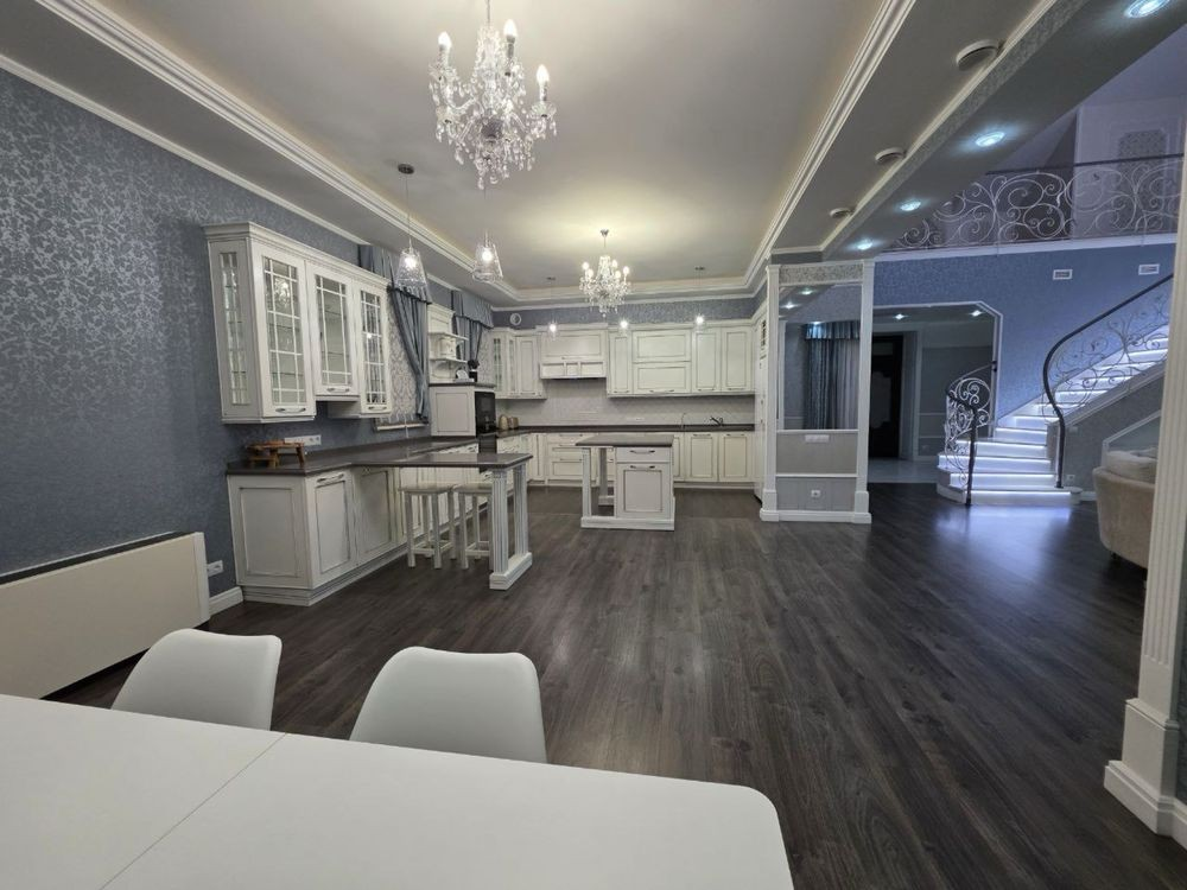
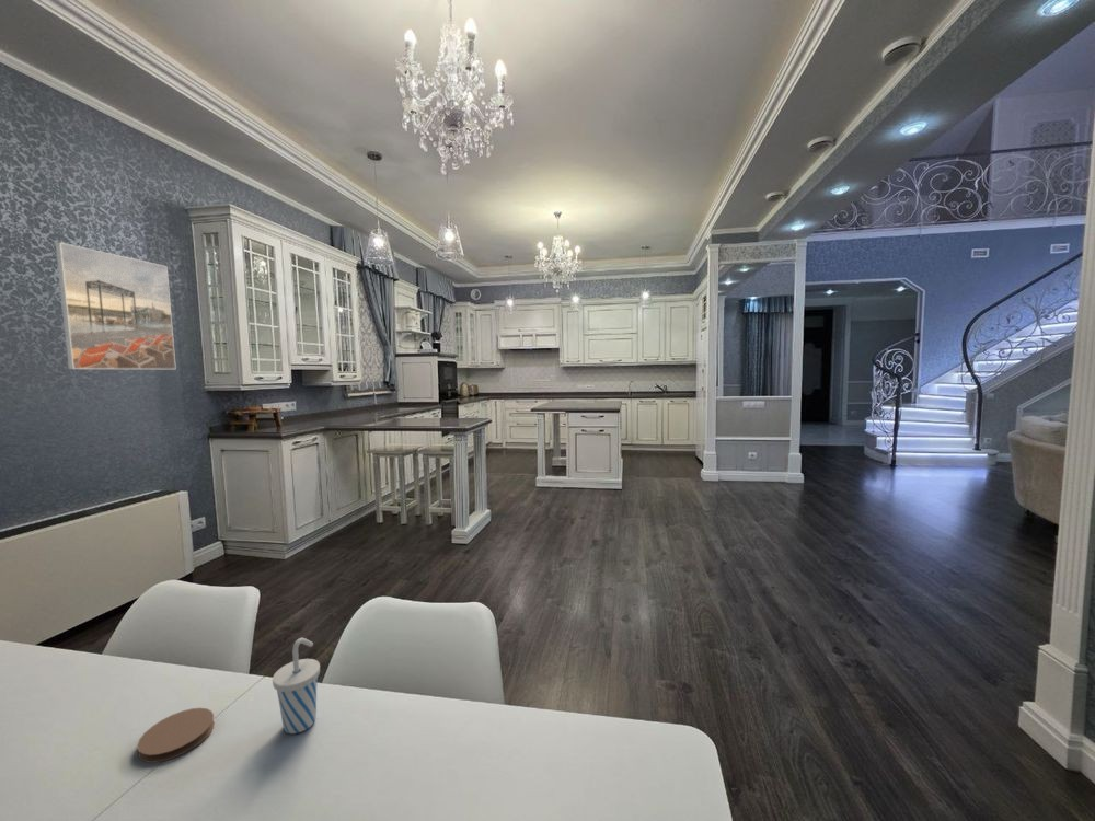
+ coaster [136,707,216,764]
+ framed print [55,241,177,370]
+ cup [272,637,321,735]
